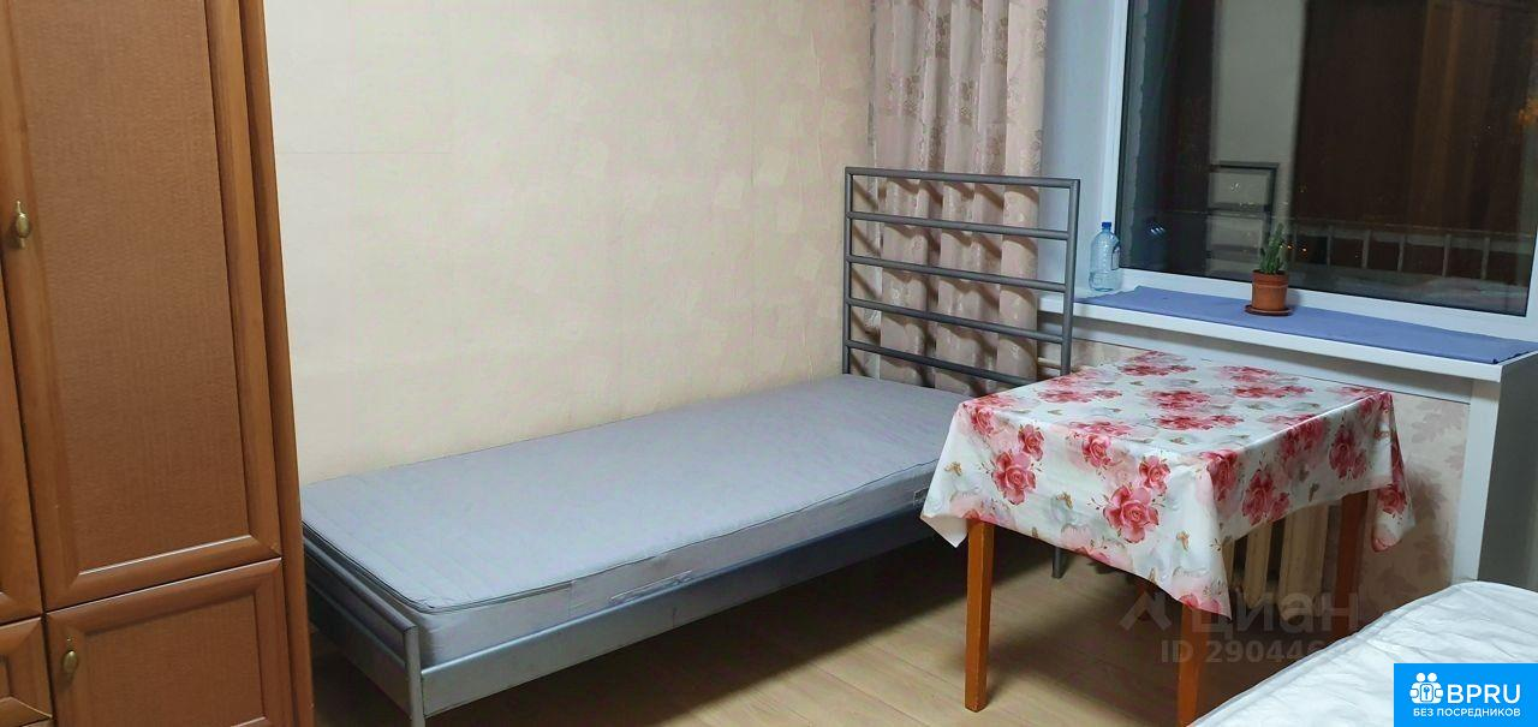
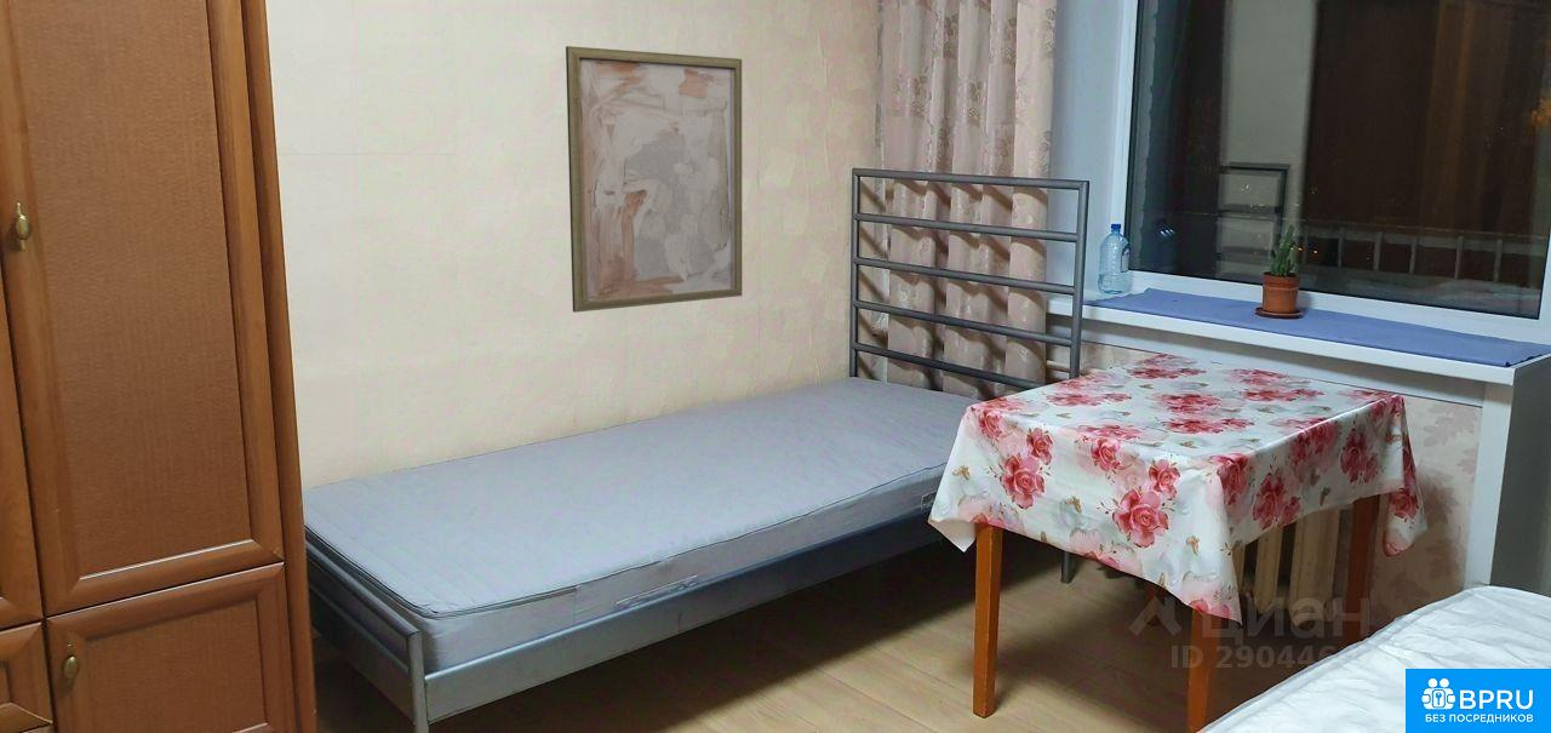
+ wall art [565,45,743,314]
